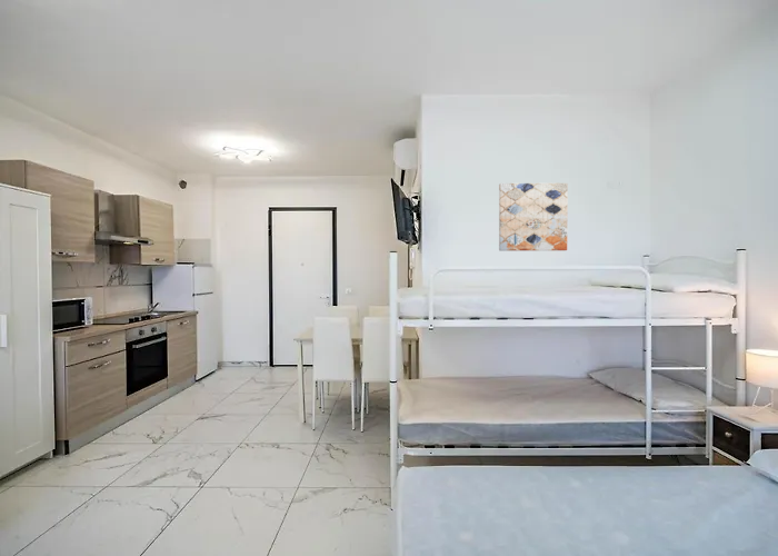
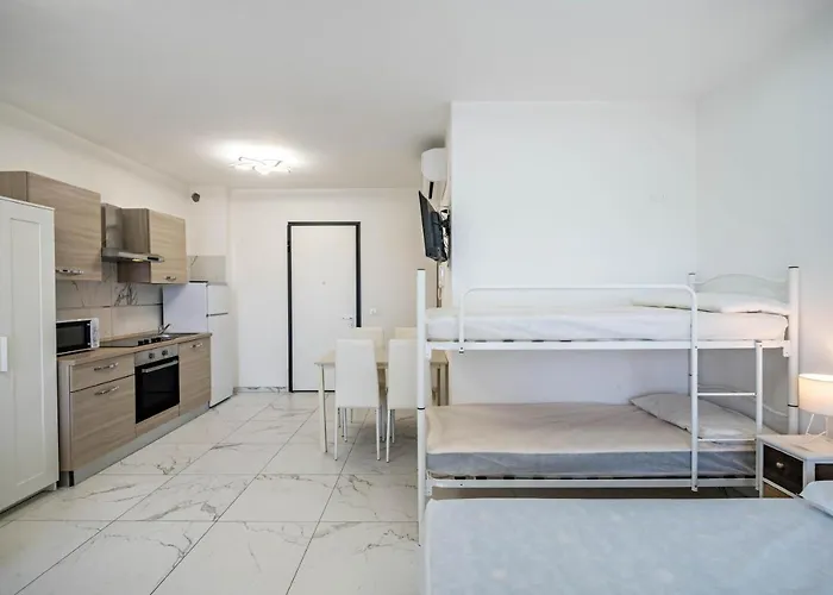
- wall art [498,182,569,252]
